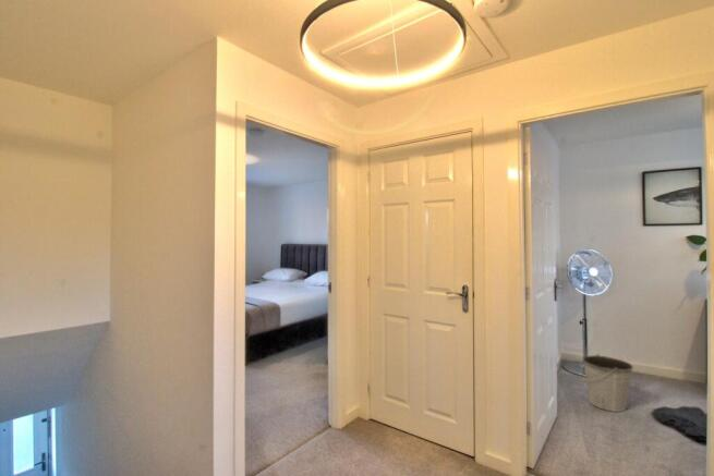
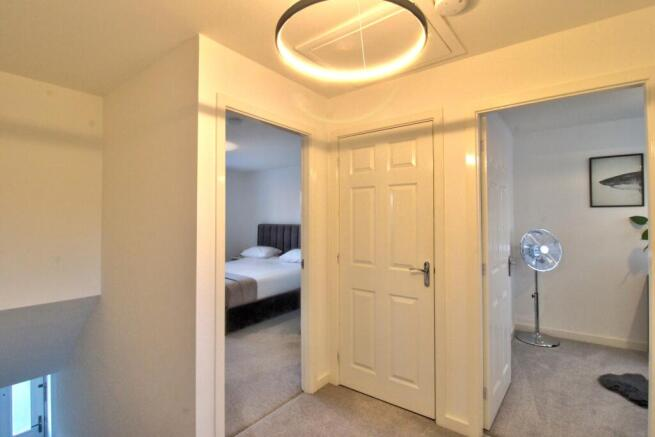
- bucket [580,353,634,413]
